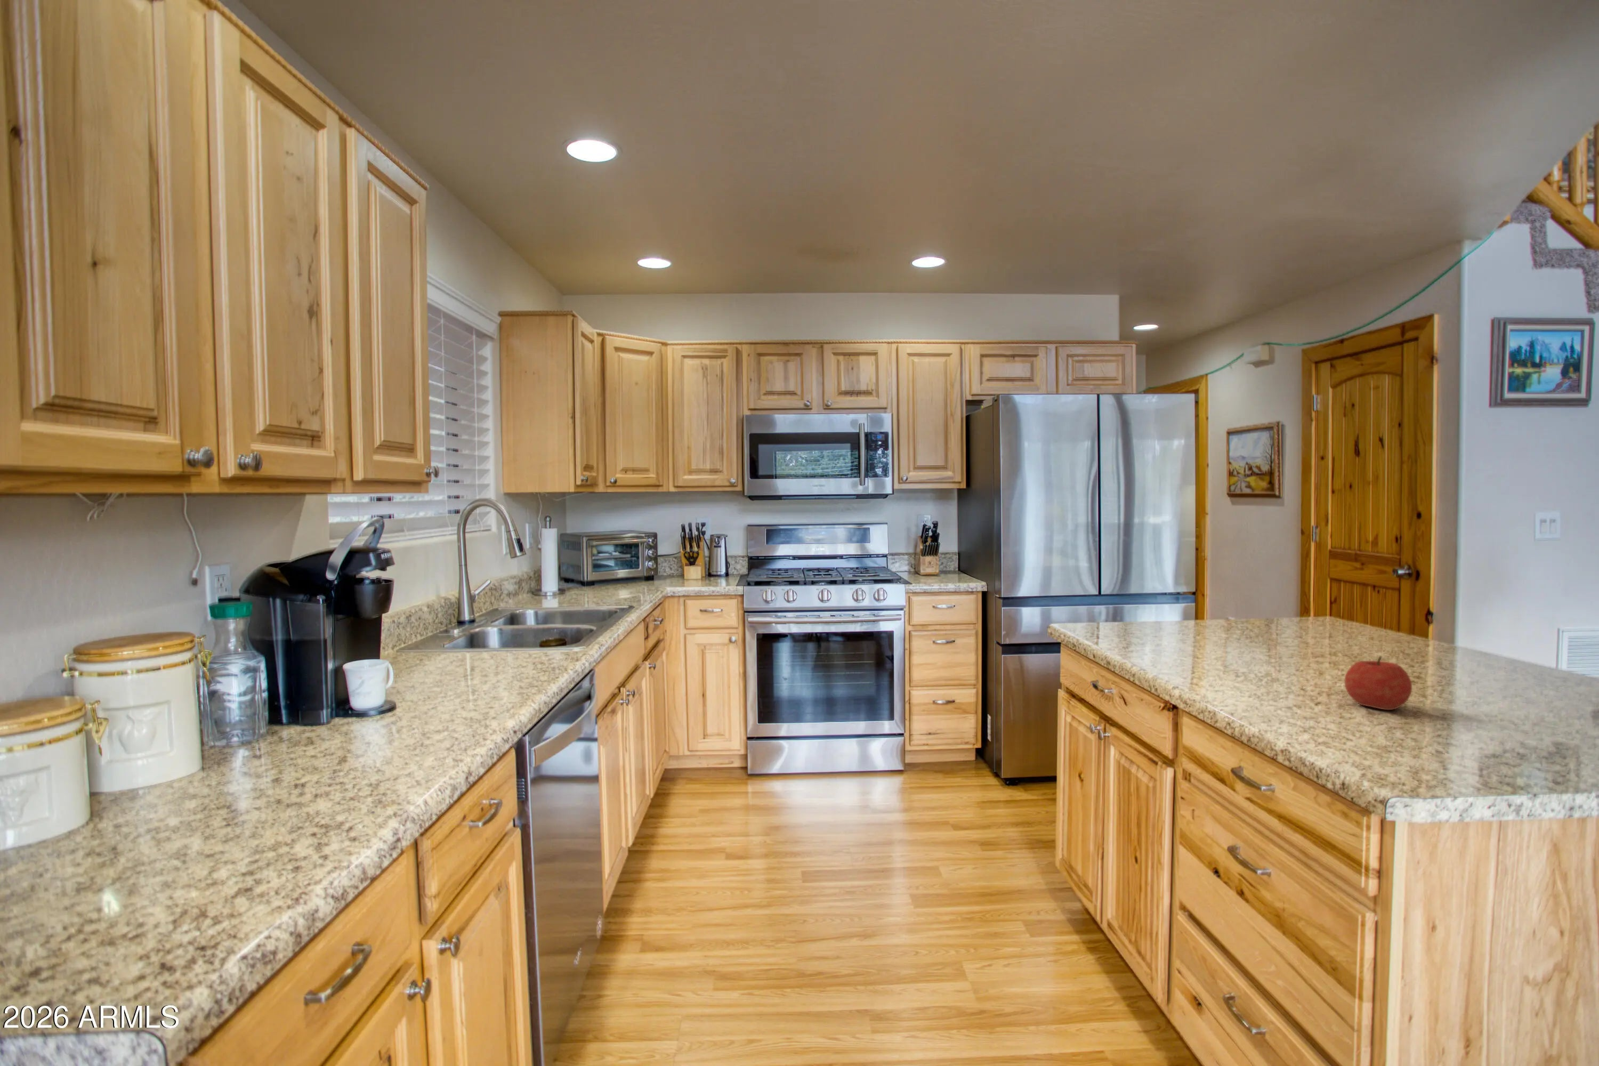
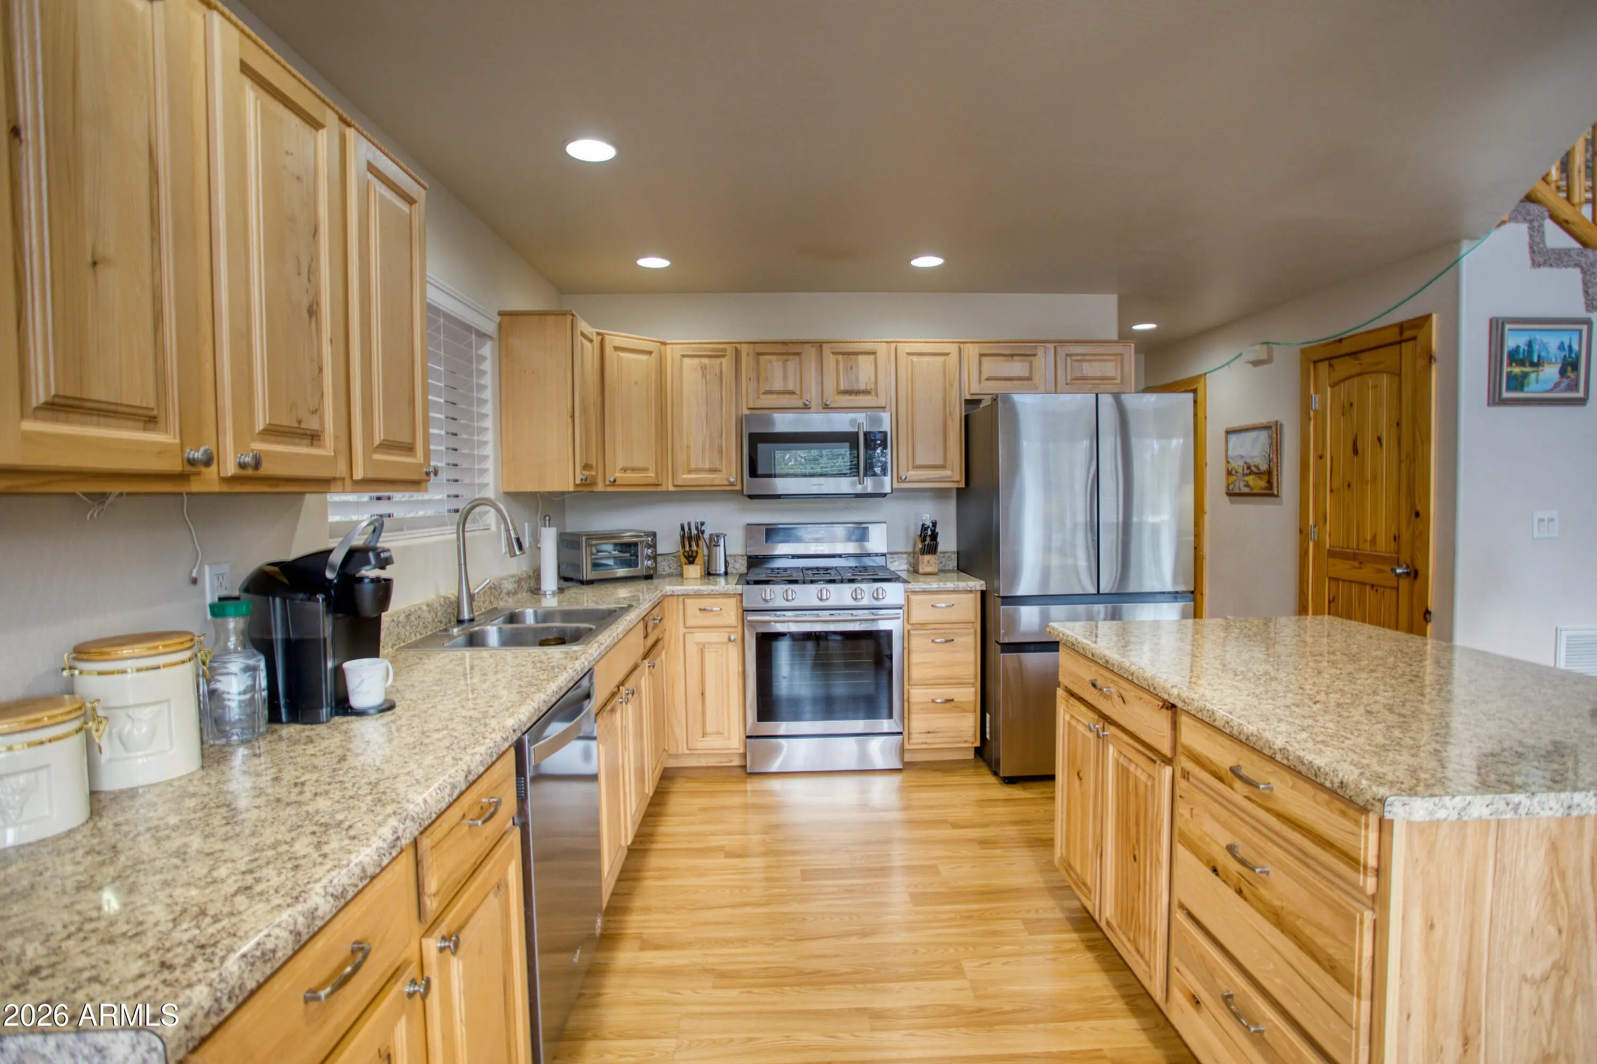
- fruit [1343,656,1412,710]
